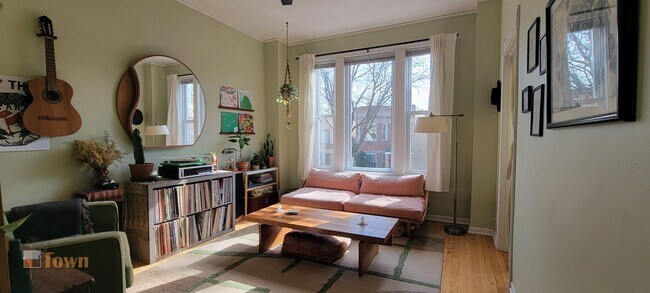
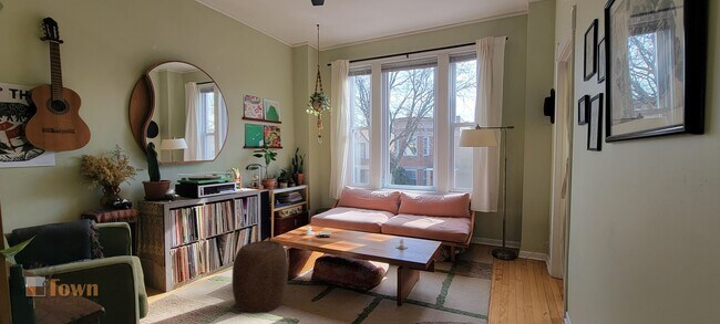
+ stool [232,240,289,314]
